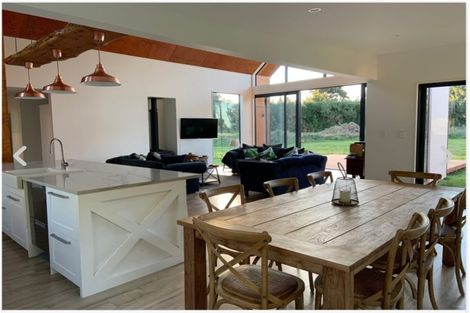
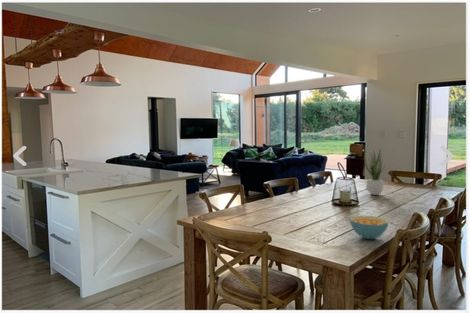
+ potted plant [363,147,387,196]
+ cereal bowl [349,215,390,240]
